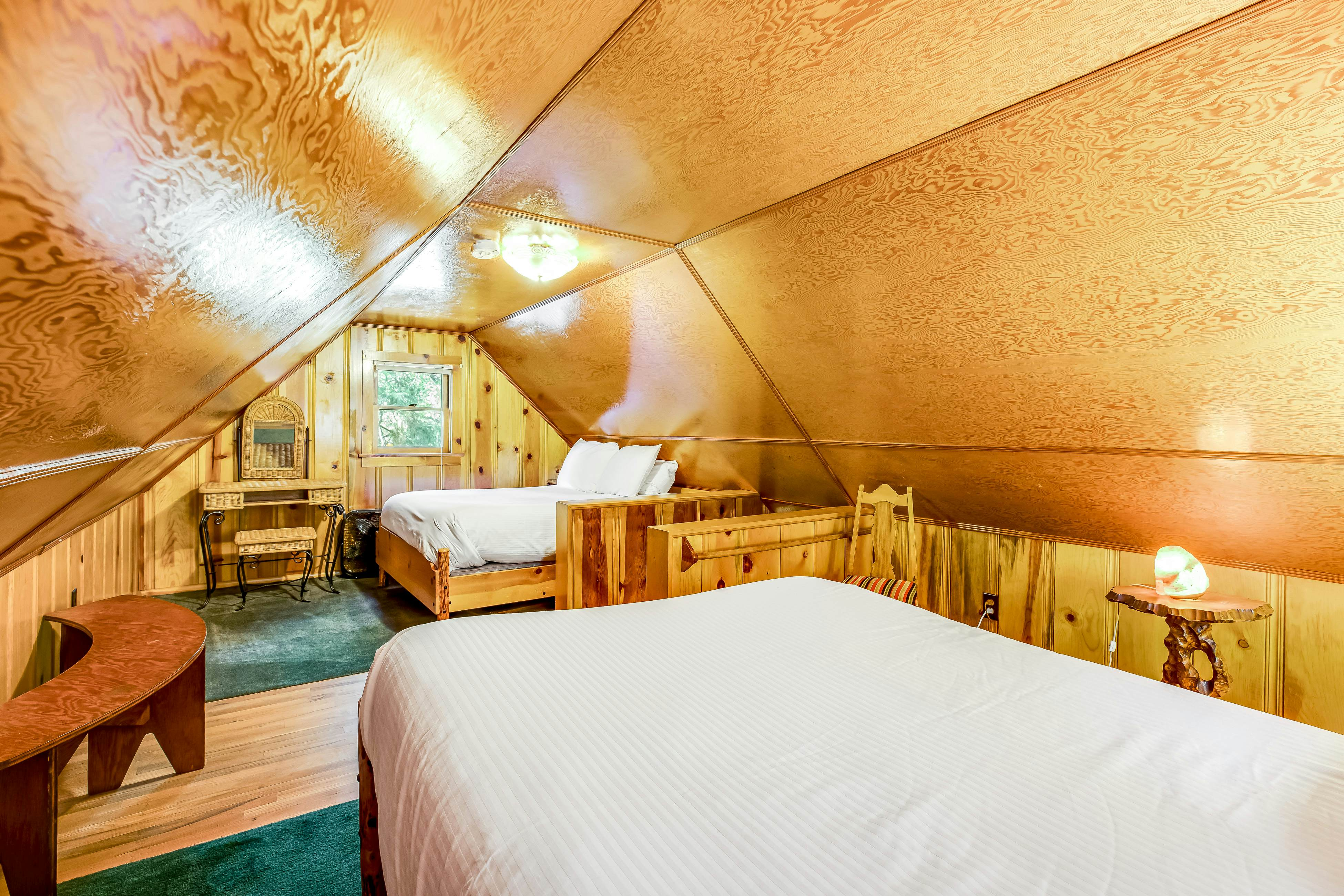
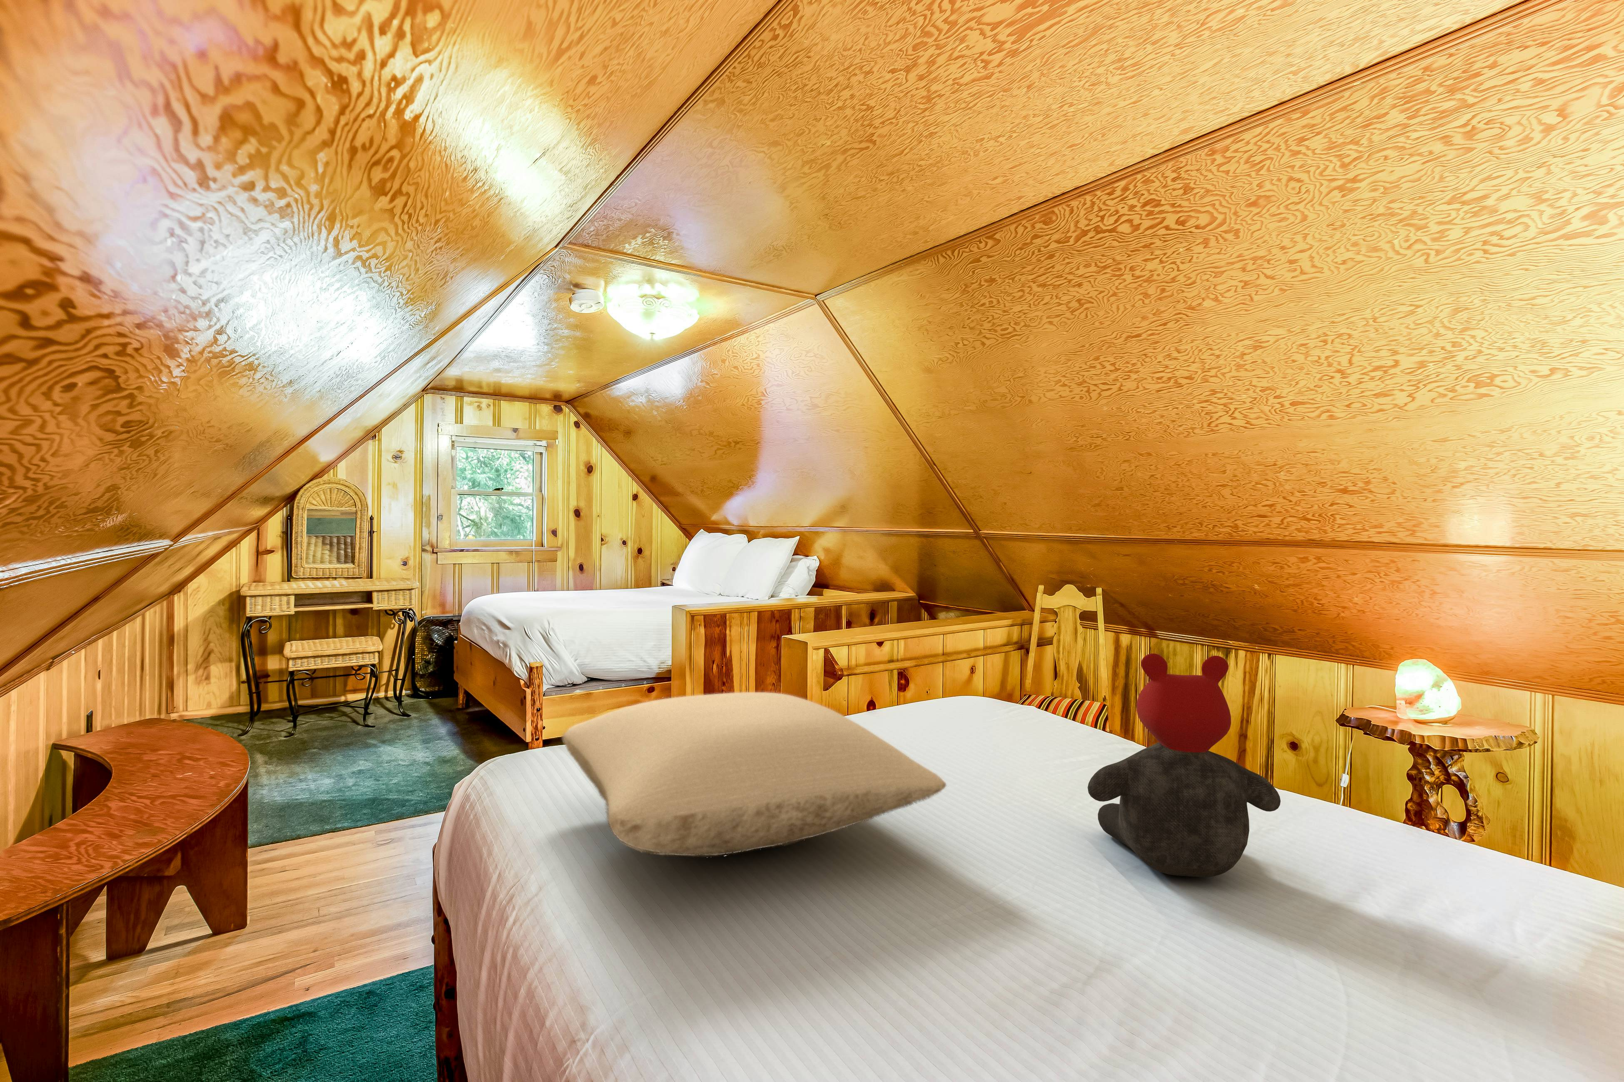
+ pillow [561,692,947,859]
+ teddy bear [1088,653,1281,878]
